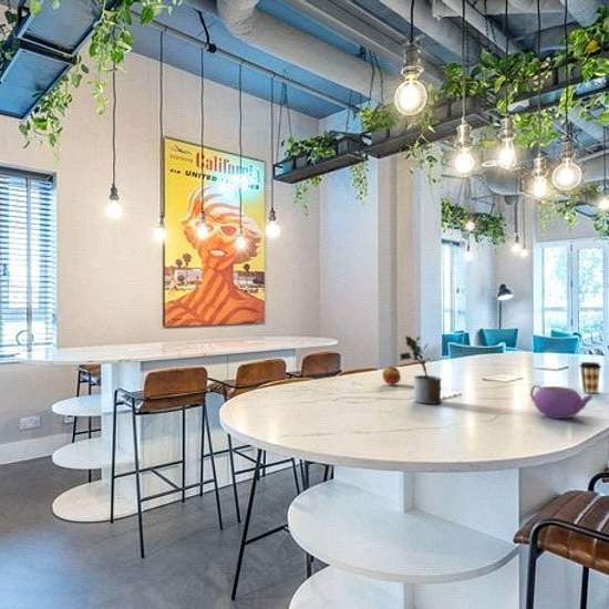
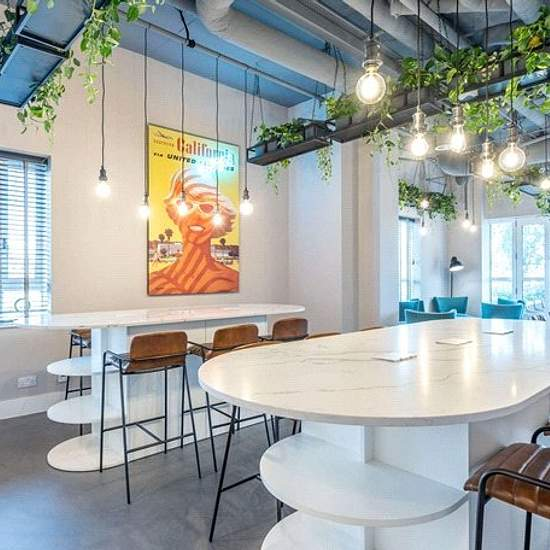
- coffee cup [579,361,602,394]
- fruit [381,365,402,385]
- potted plant [399,334,442,405]
- teapot [529,384,593,420]
